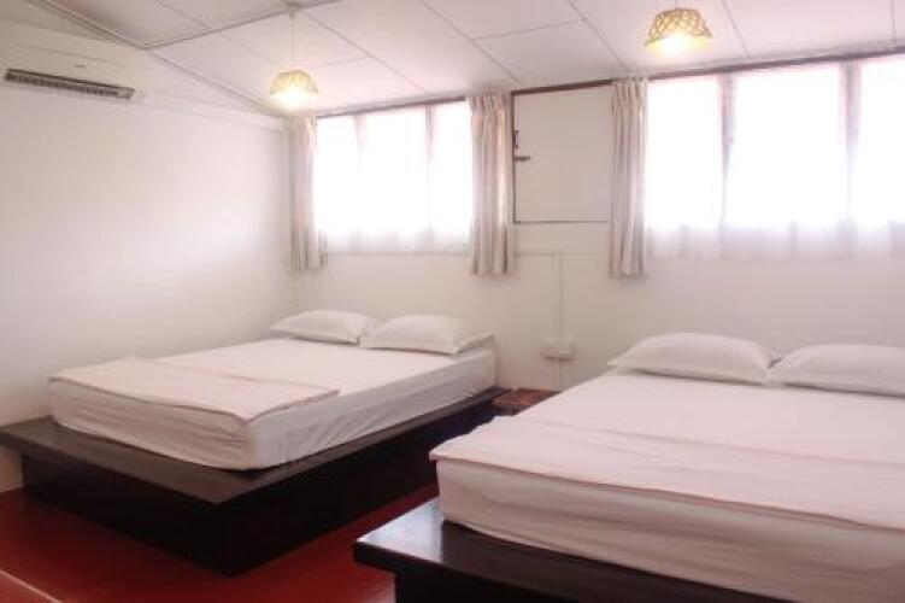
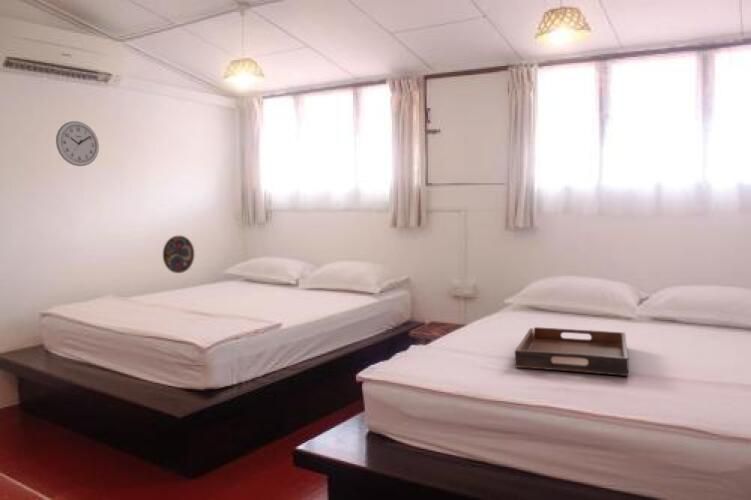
+ wall clock [55,120,100,167]
+ decorative plate [162,235,195,274]
+ serving tray [514,326,629,377]
